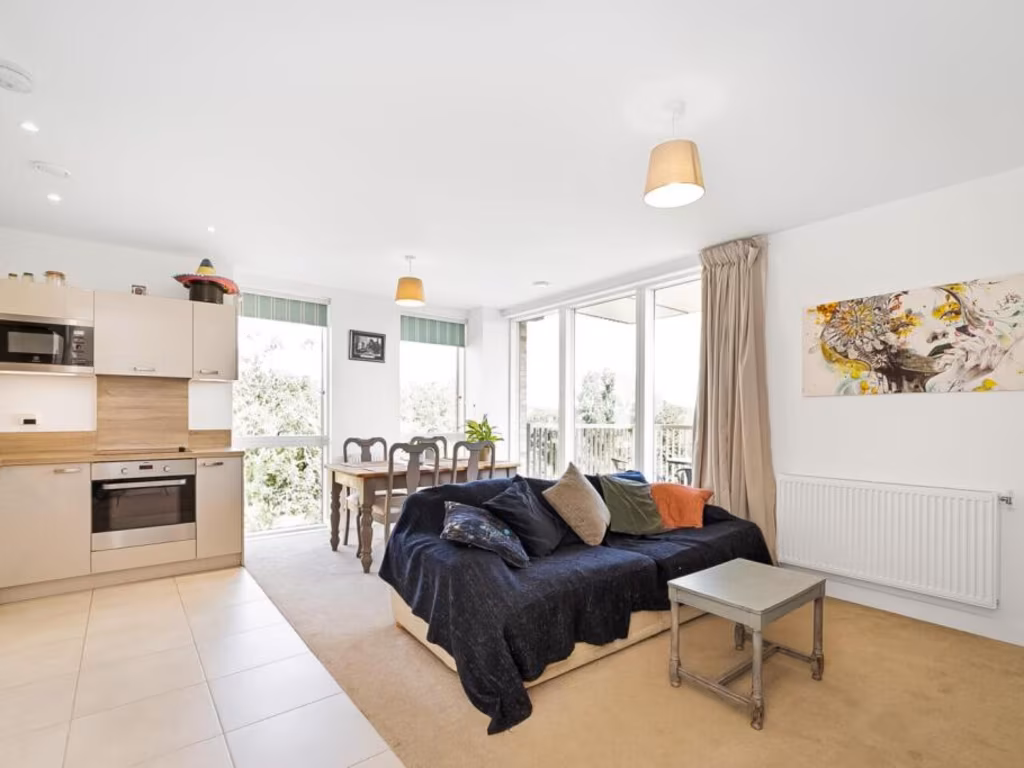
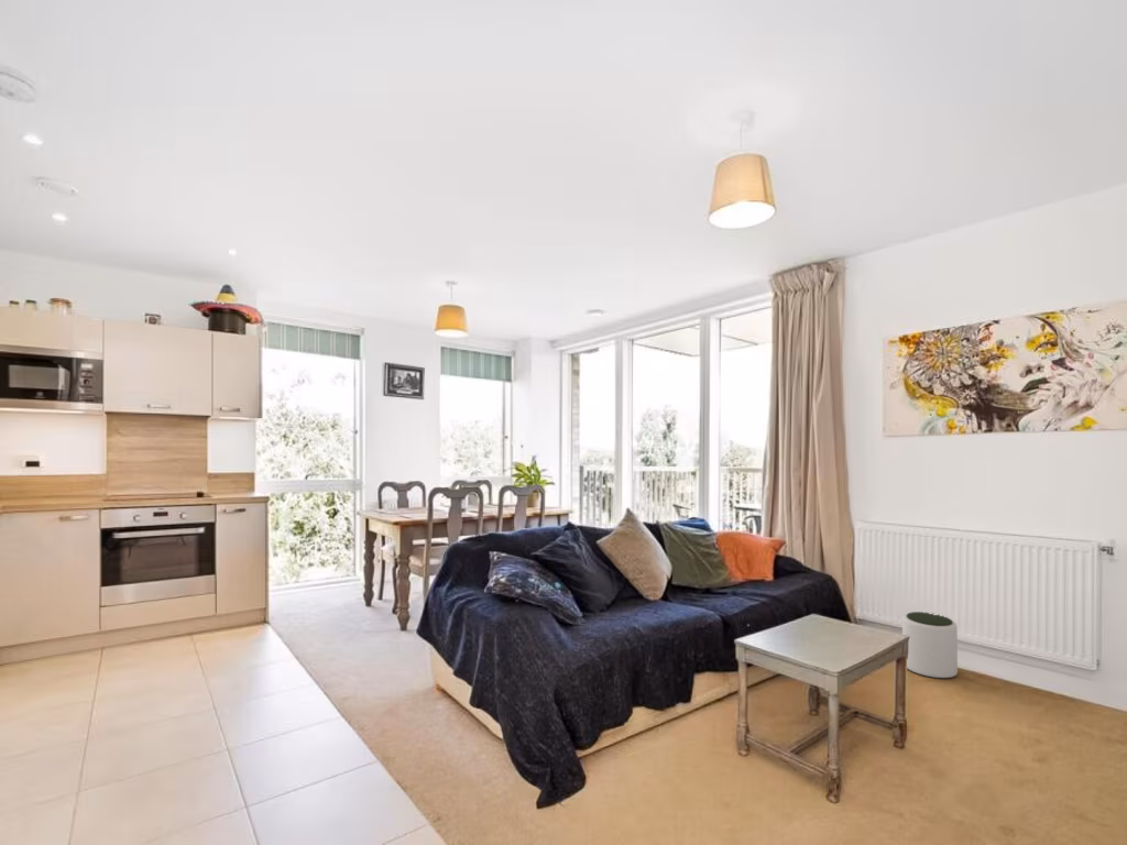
+ plant pot [901,611,959,679]
